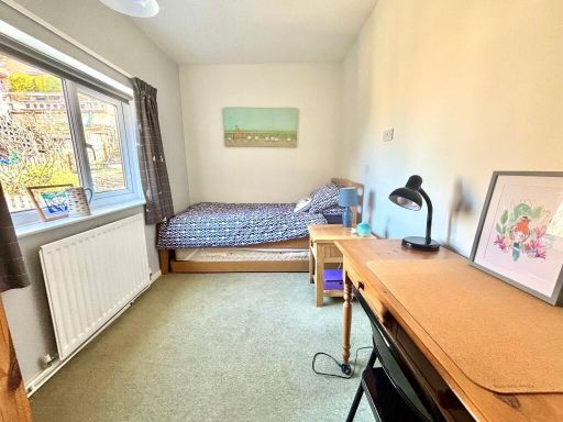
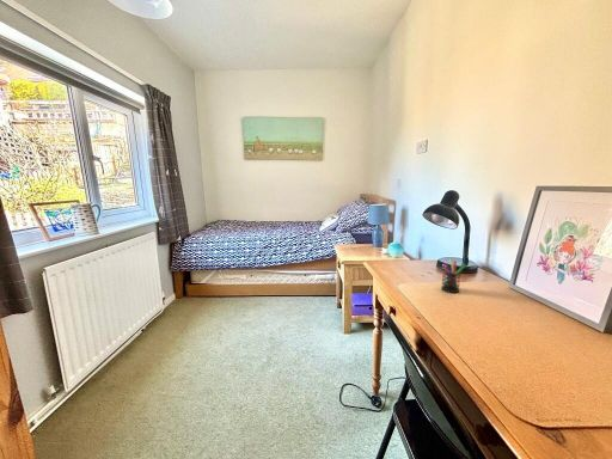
+ pen holder [440,257,467,294]
